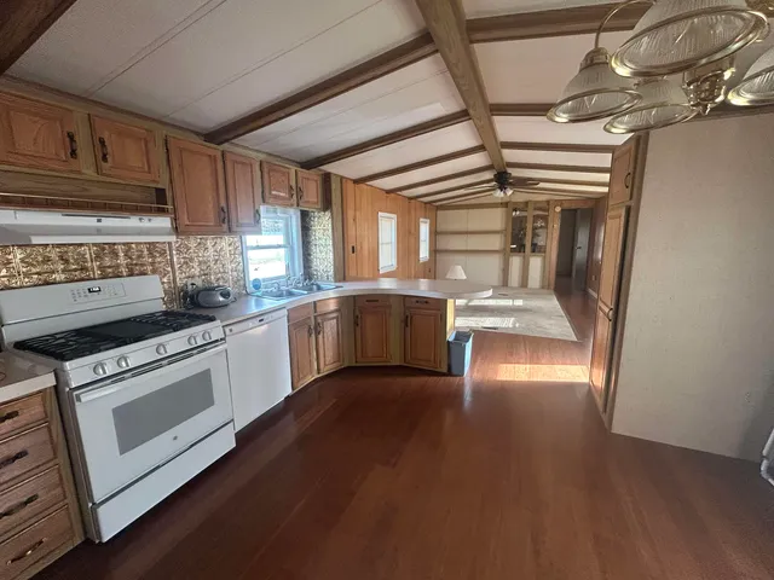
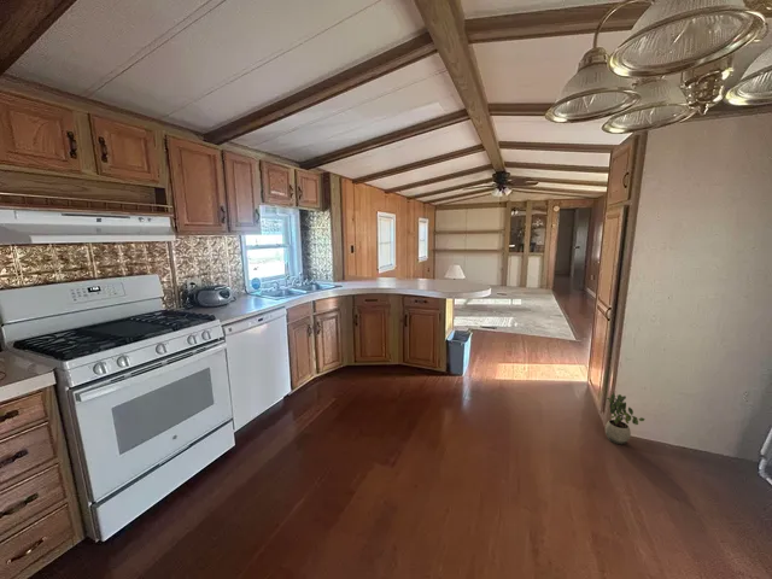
+ potted plant [604,391,645,445]
